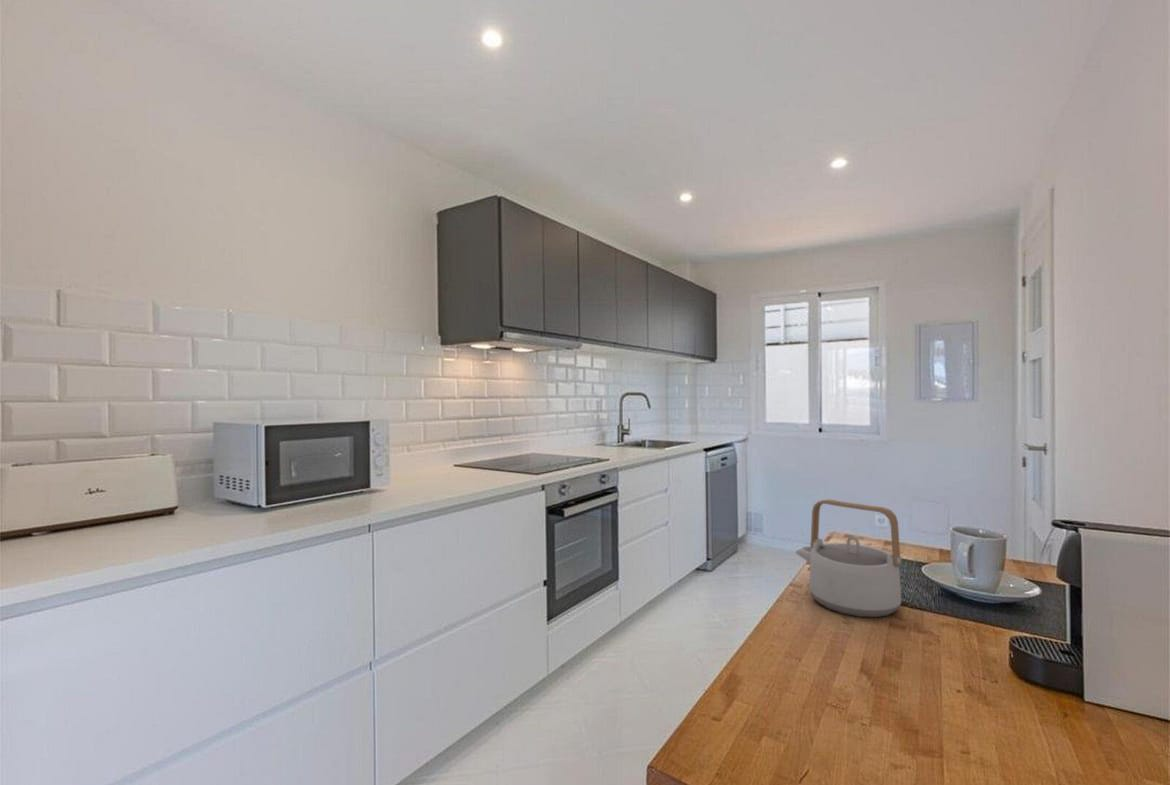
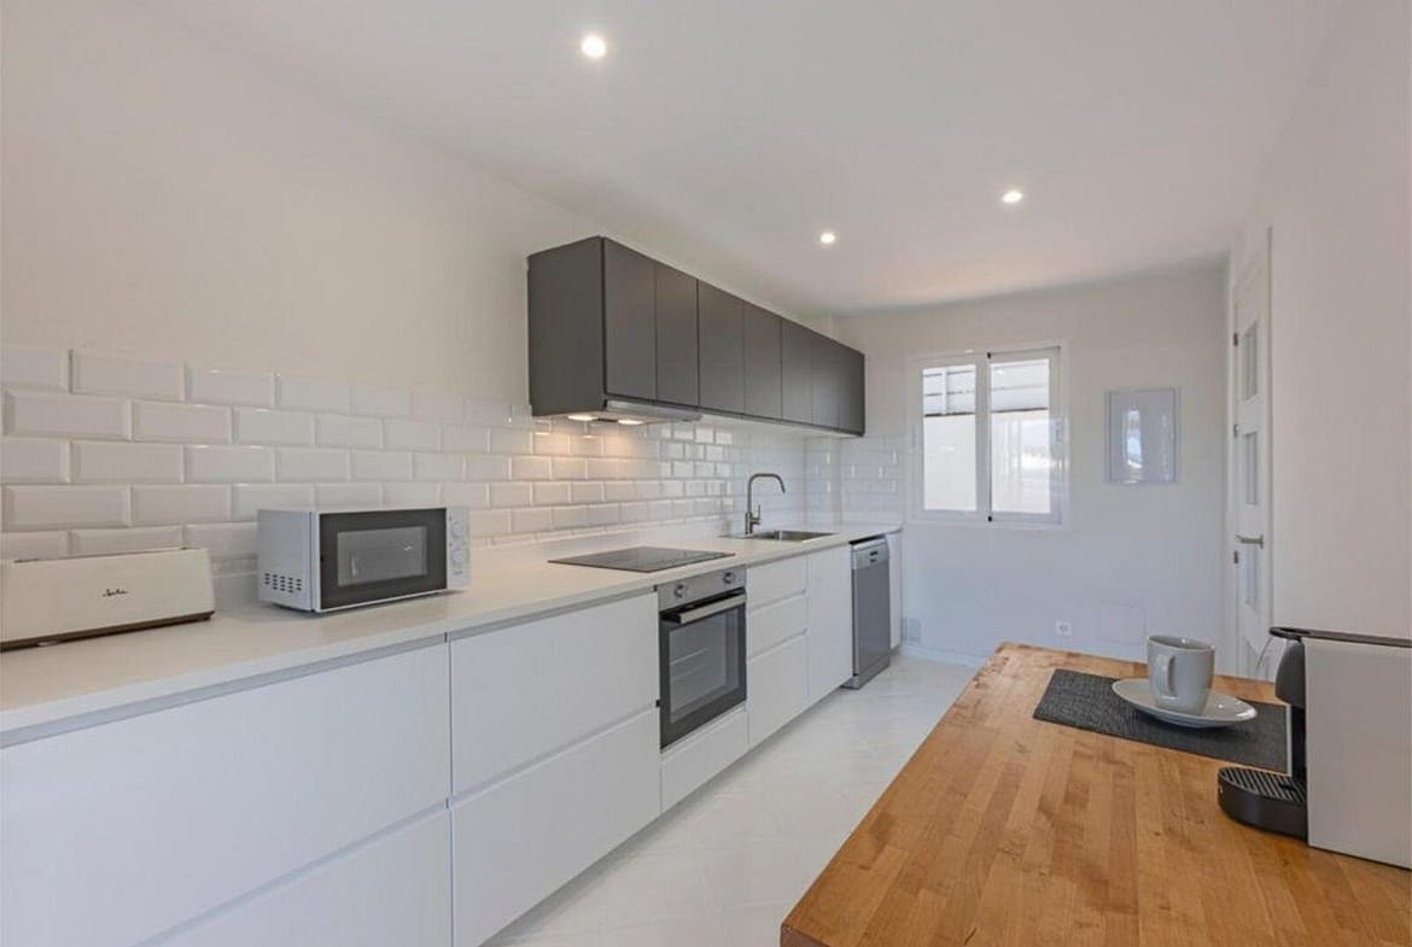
- teapot [795,498,902,618]
